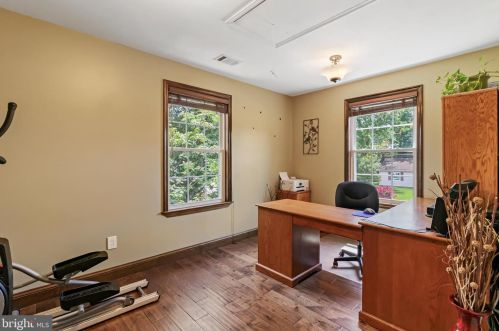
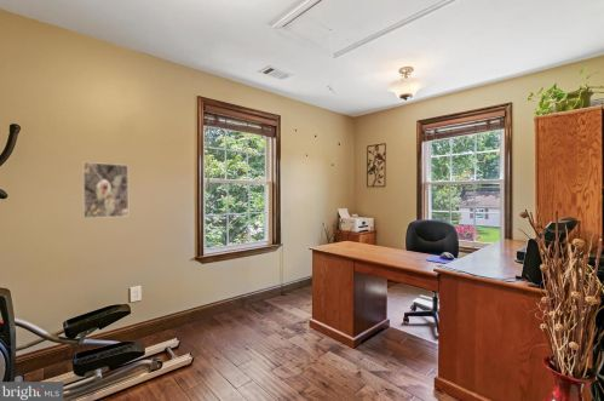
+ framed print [81,161,130,219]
